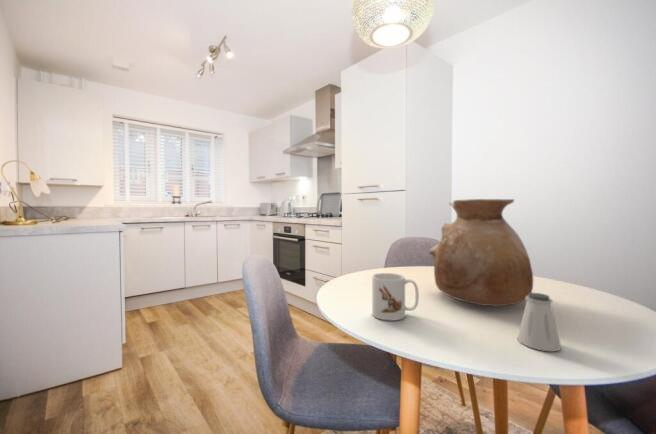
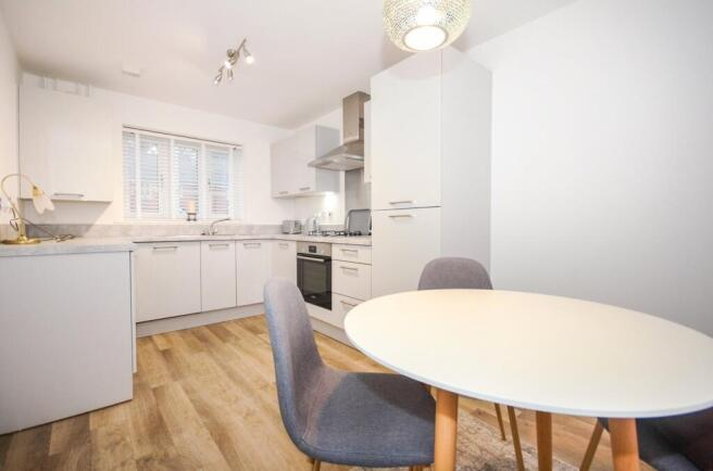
- mug [371,272,420,321]
- vase [428,198,534,307]
- saltshaker [516,292,562,352]
